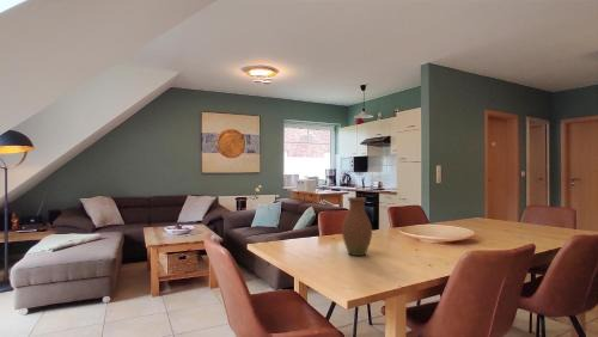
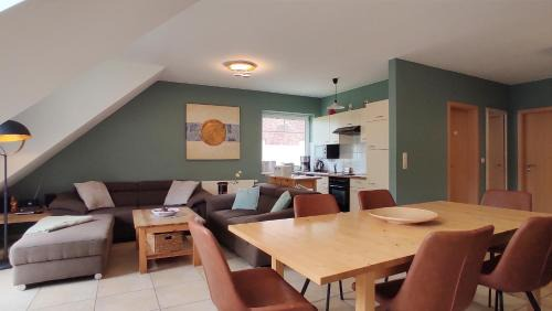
- vase [341,196,373,257]
